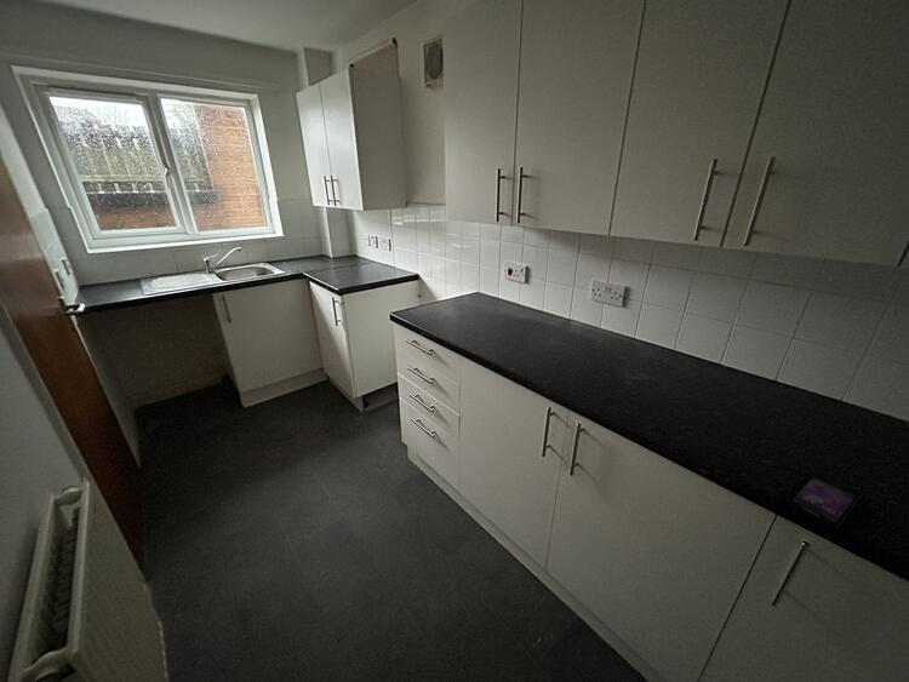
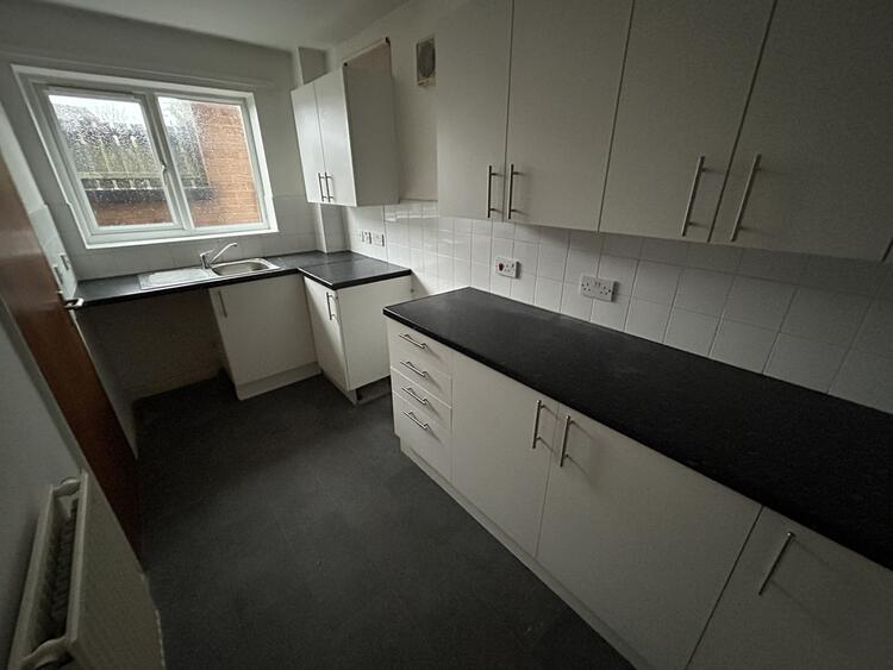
- smartphone [784,471,863,532]
